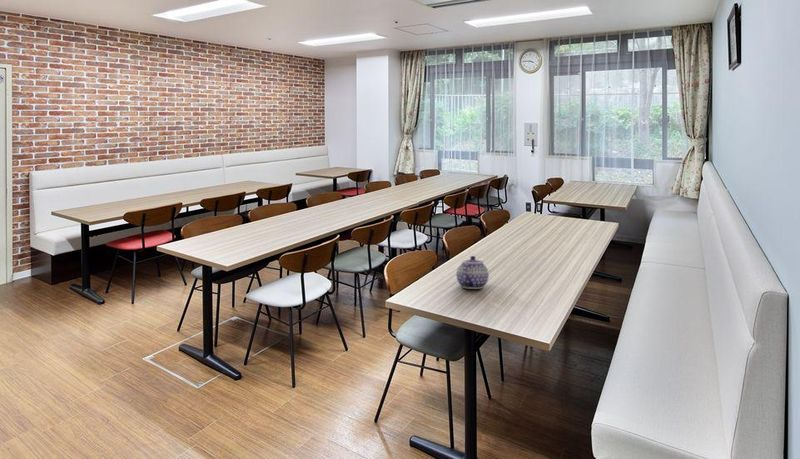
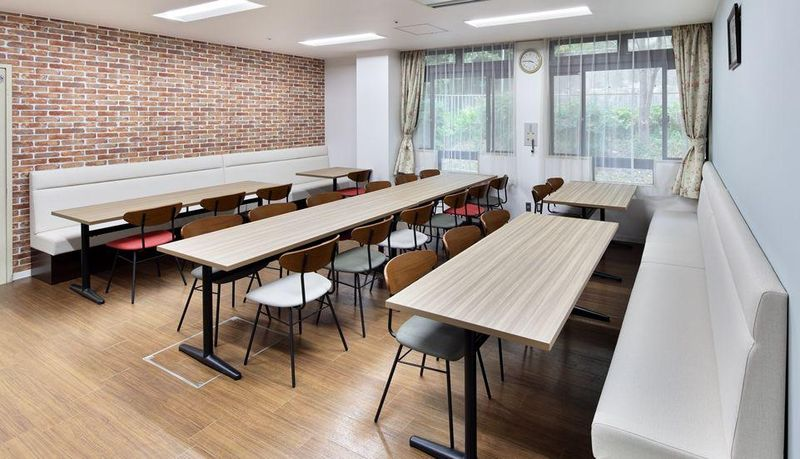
- teapot [455,255,490,290]
